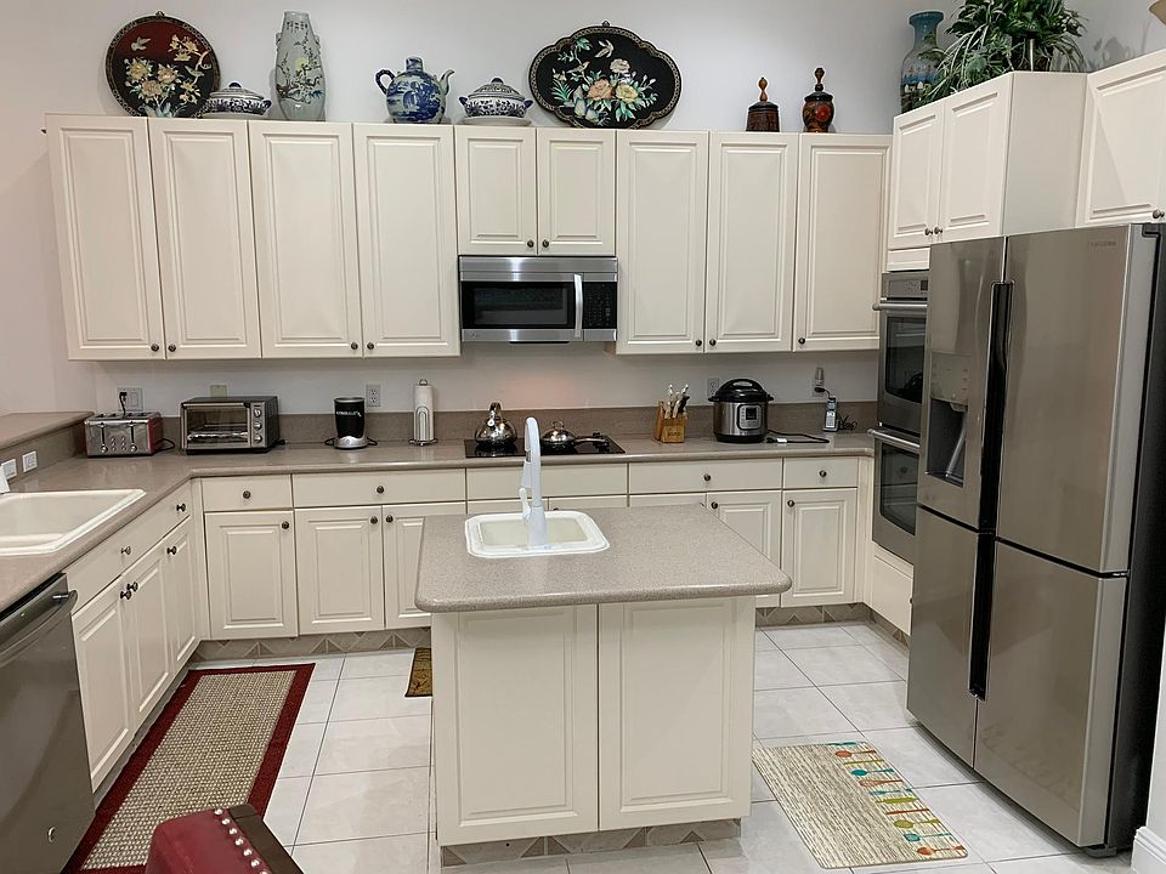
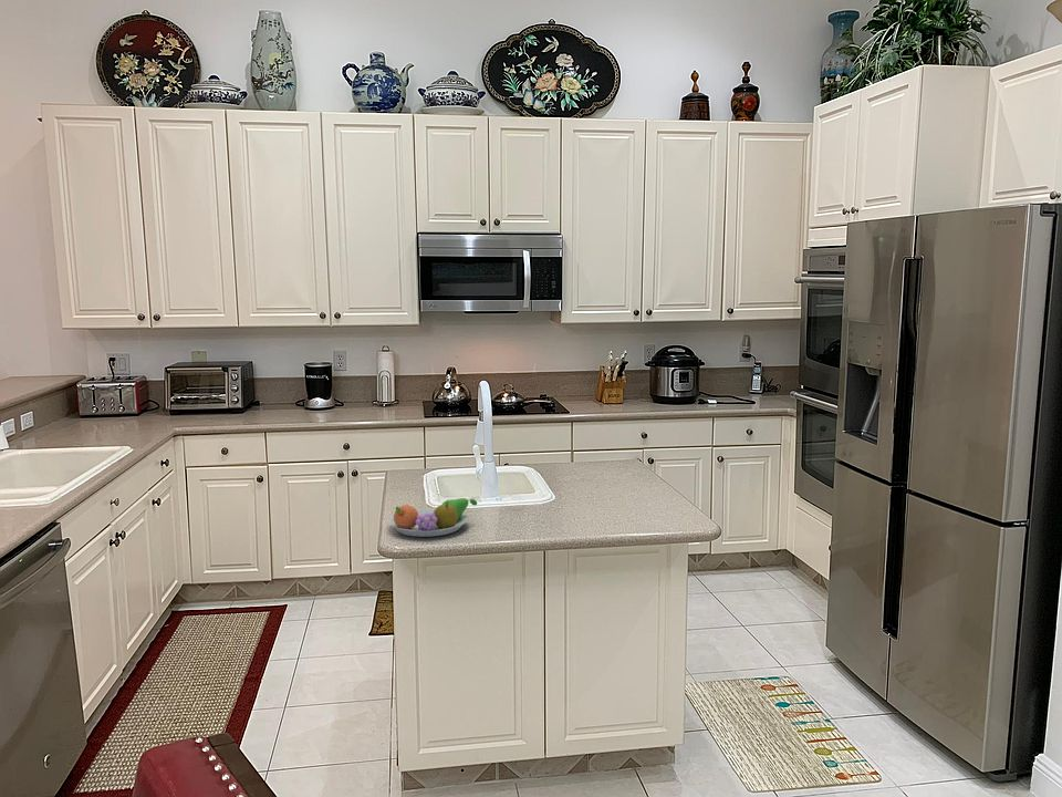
+ fruit bowl [387,497,478,538]
